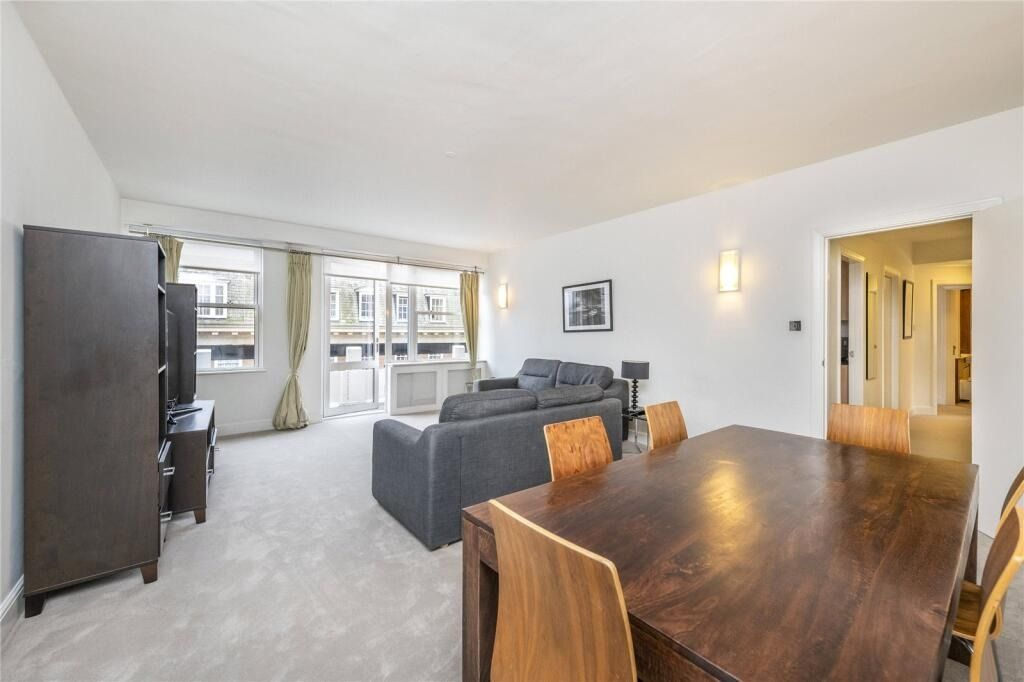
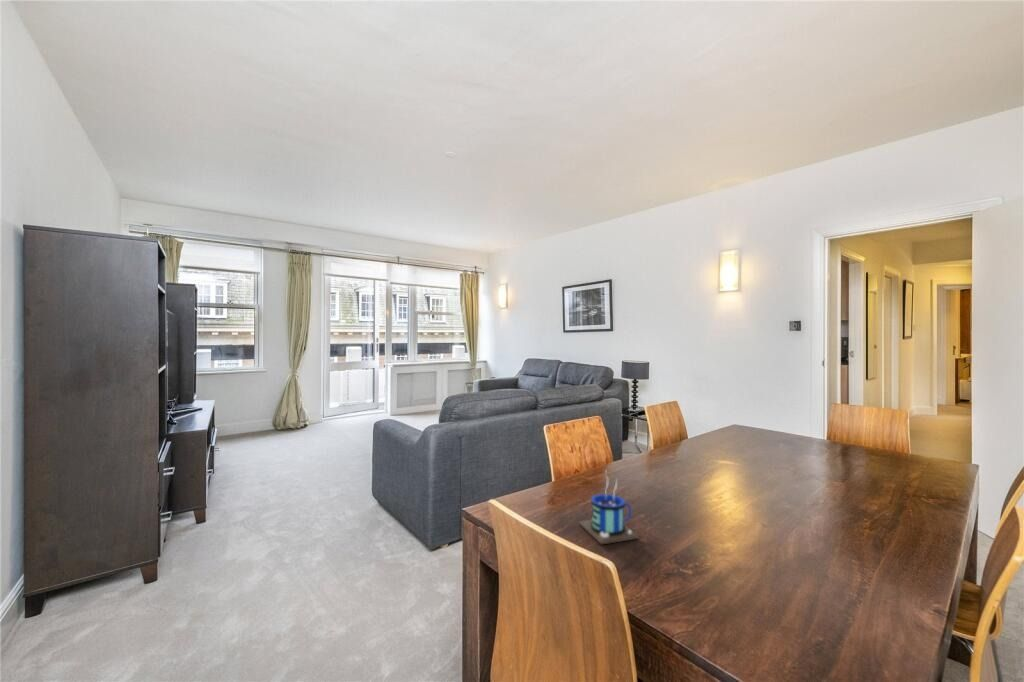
+ mug [579,471,639,545]
